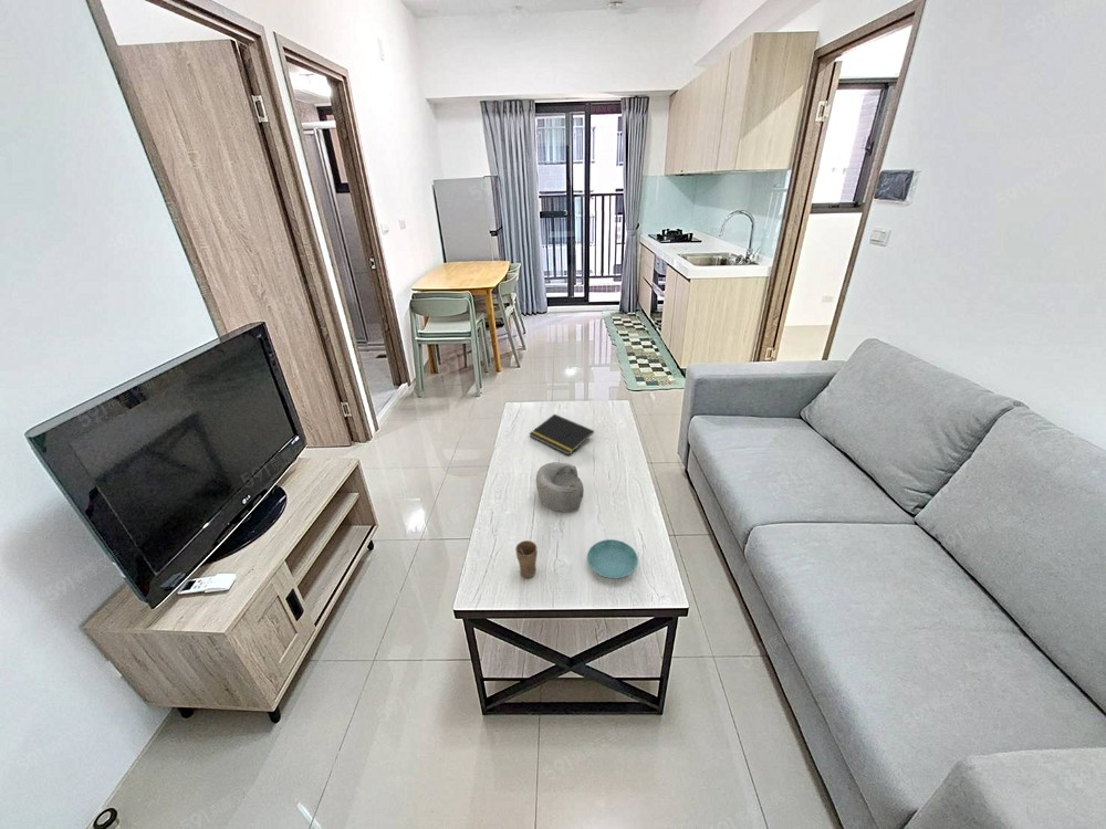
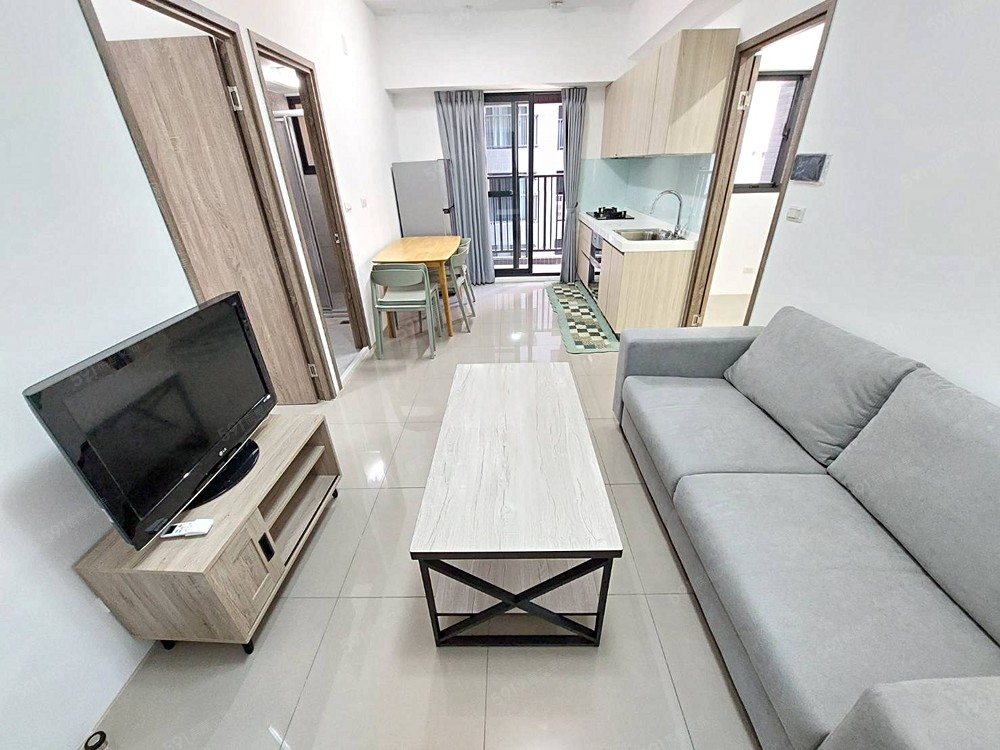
- saucer [586,538,639,580]
- cup [514,539,539,579]
- notepad [528,413,595,457]
- decorative bowl [535,461,585,513]
